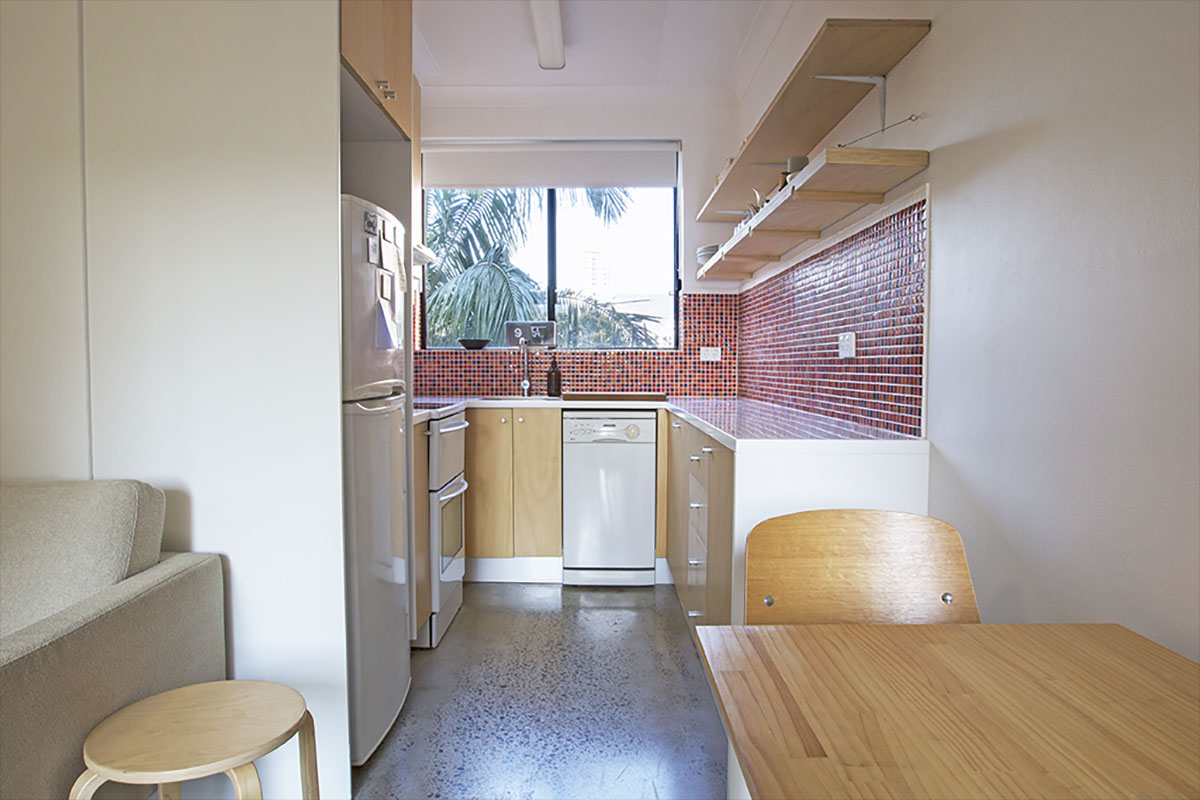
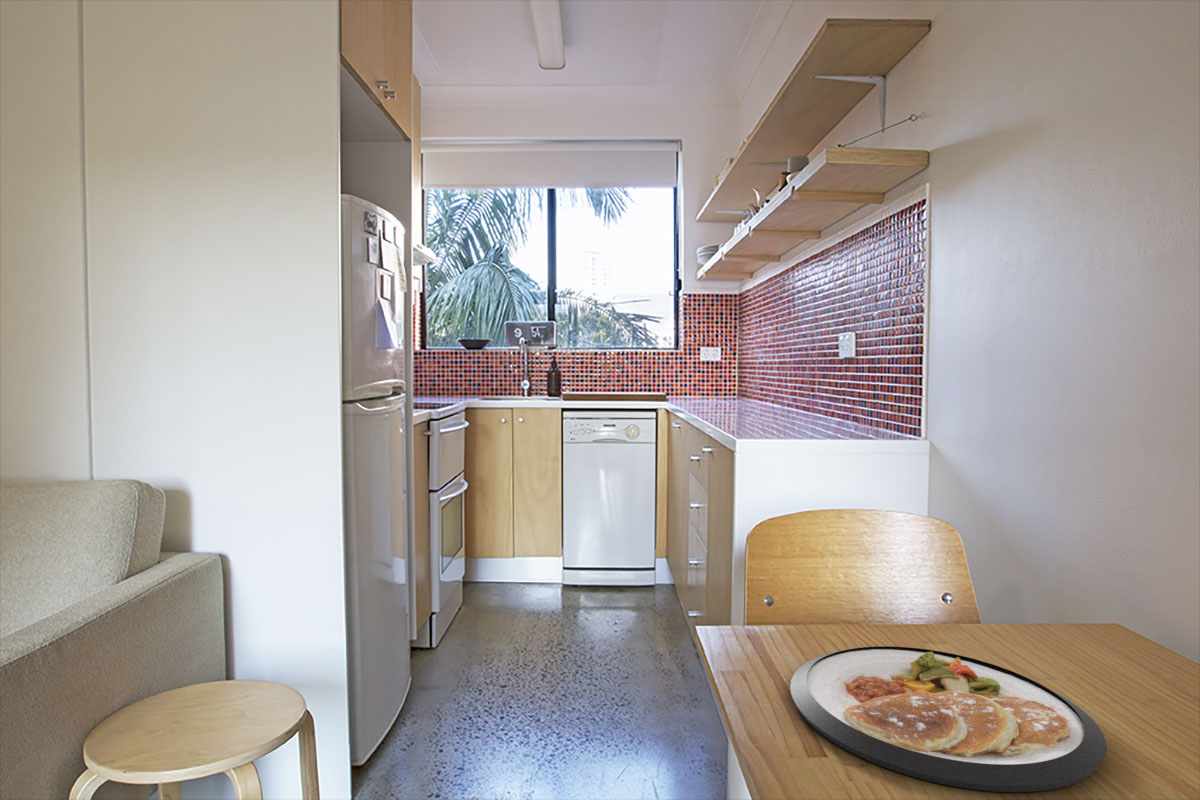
+ dish [789,645,1108,793]
